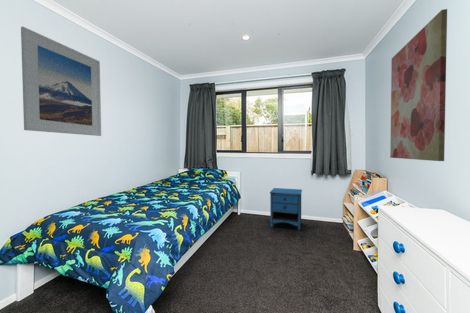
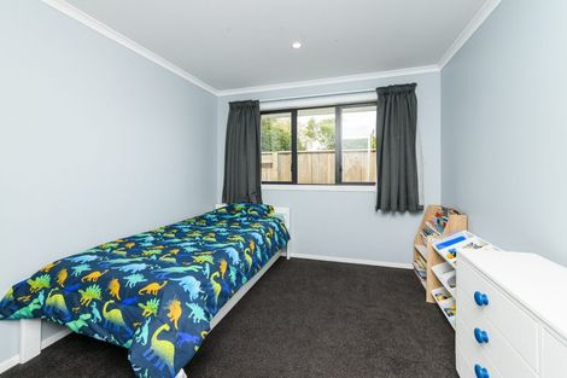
- nightstand [269,187,303,232]
- wall art [389,8,448,162]
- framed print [20,25,102,137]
